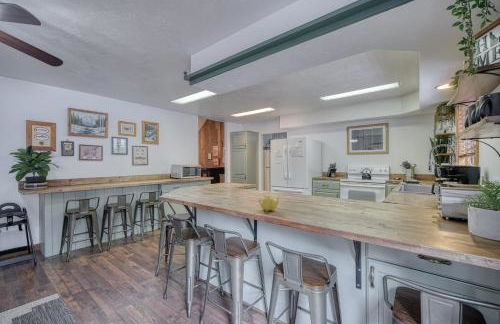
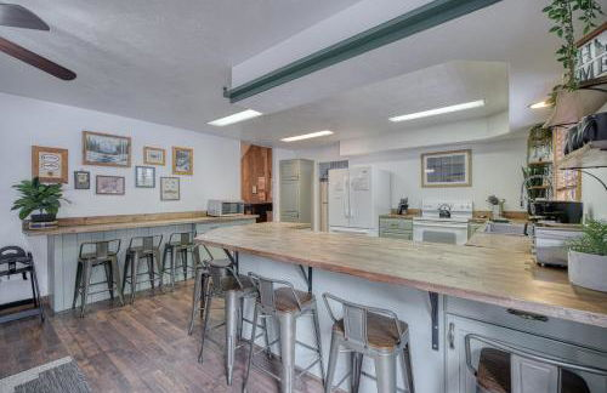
- teapot [258,195,281,213]
